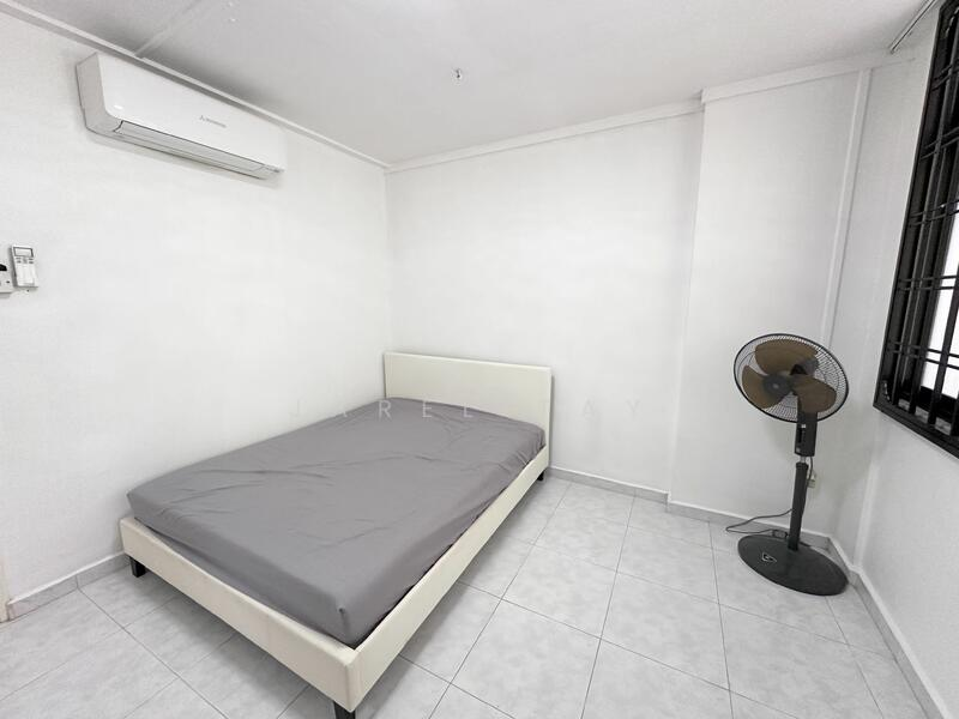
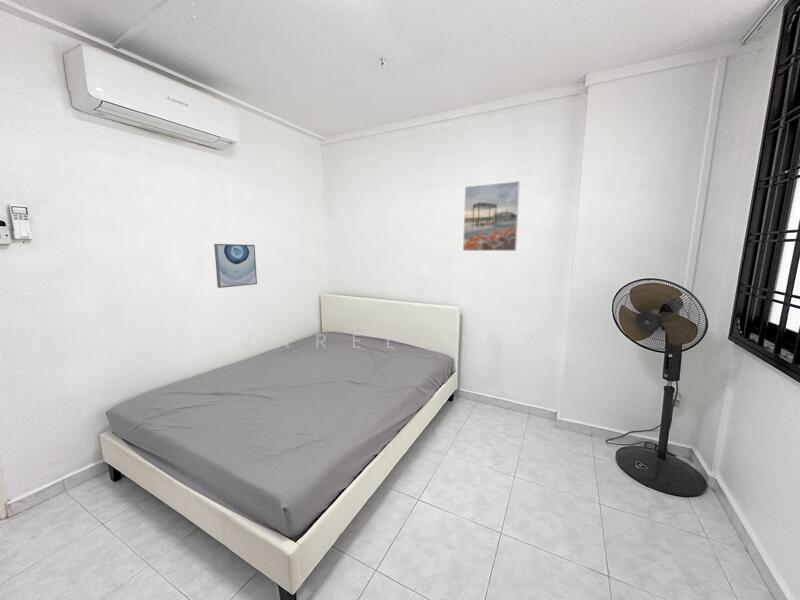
+ wall art [213,243,258,289]
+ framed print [462,180,521,252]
